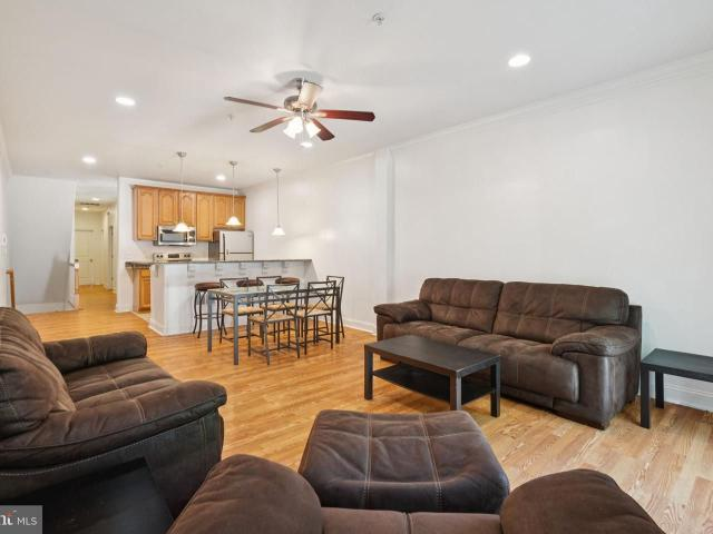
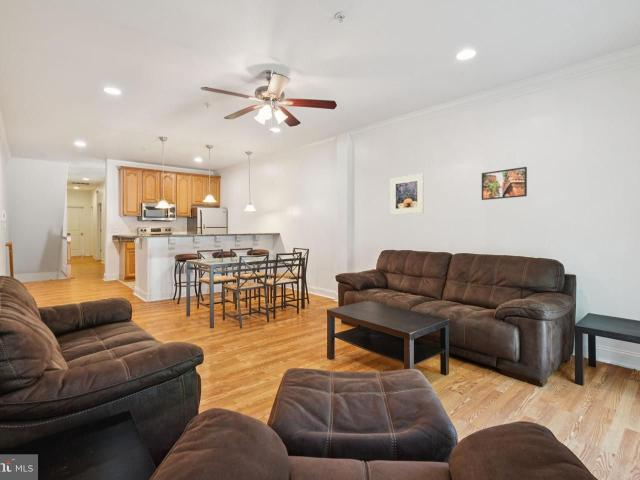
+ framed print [390,173,425,216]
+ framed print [481,166,528,201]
